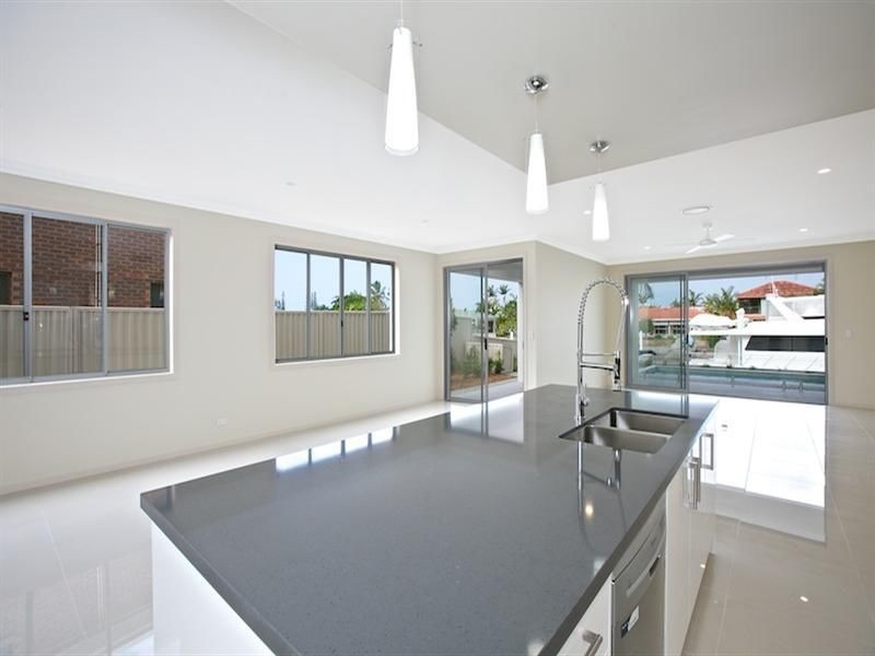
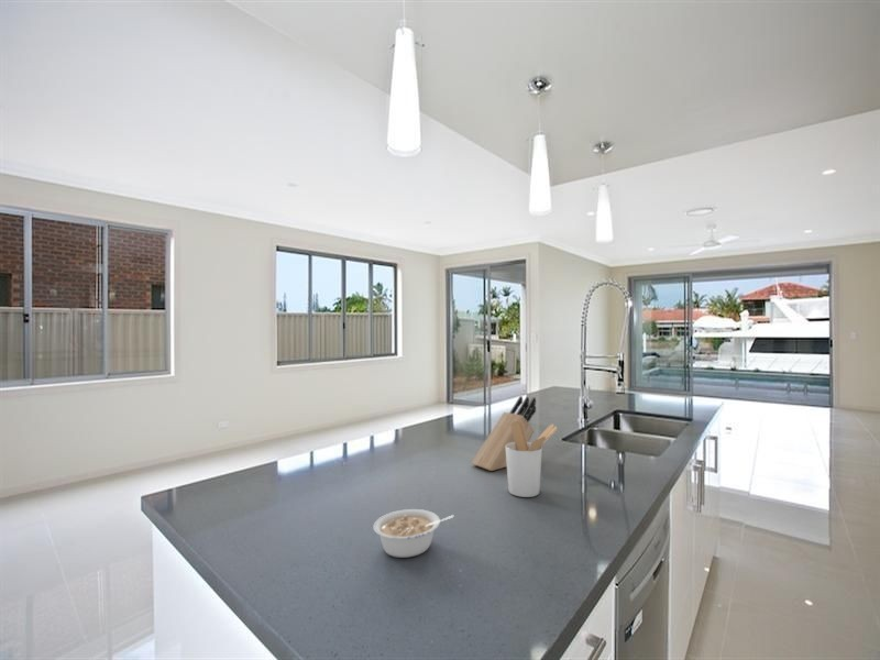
+ legume [372,508,454,559]
+ utensil holder [505,420,559,498]
+ knife block [471,395,537,472]
